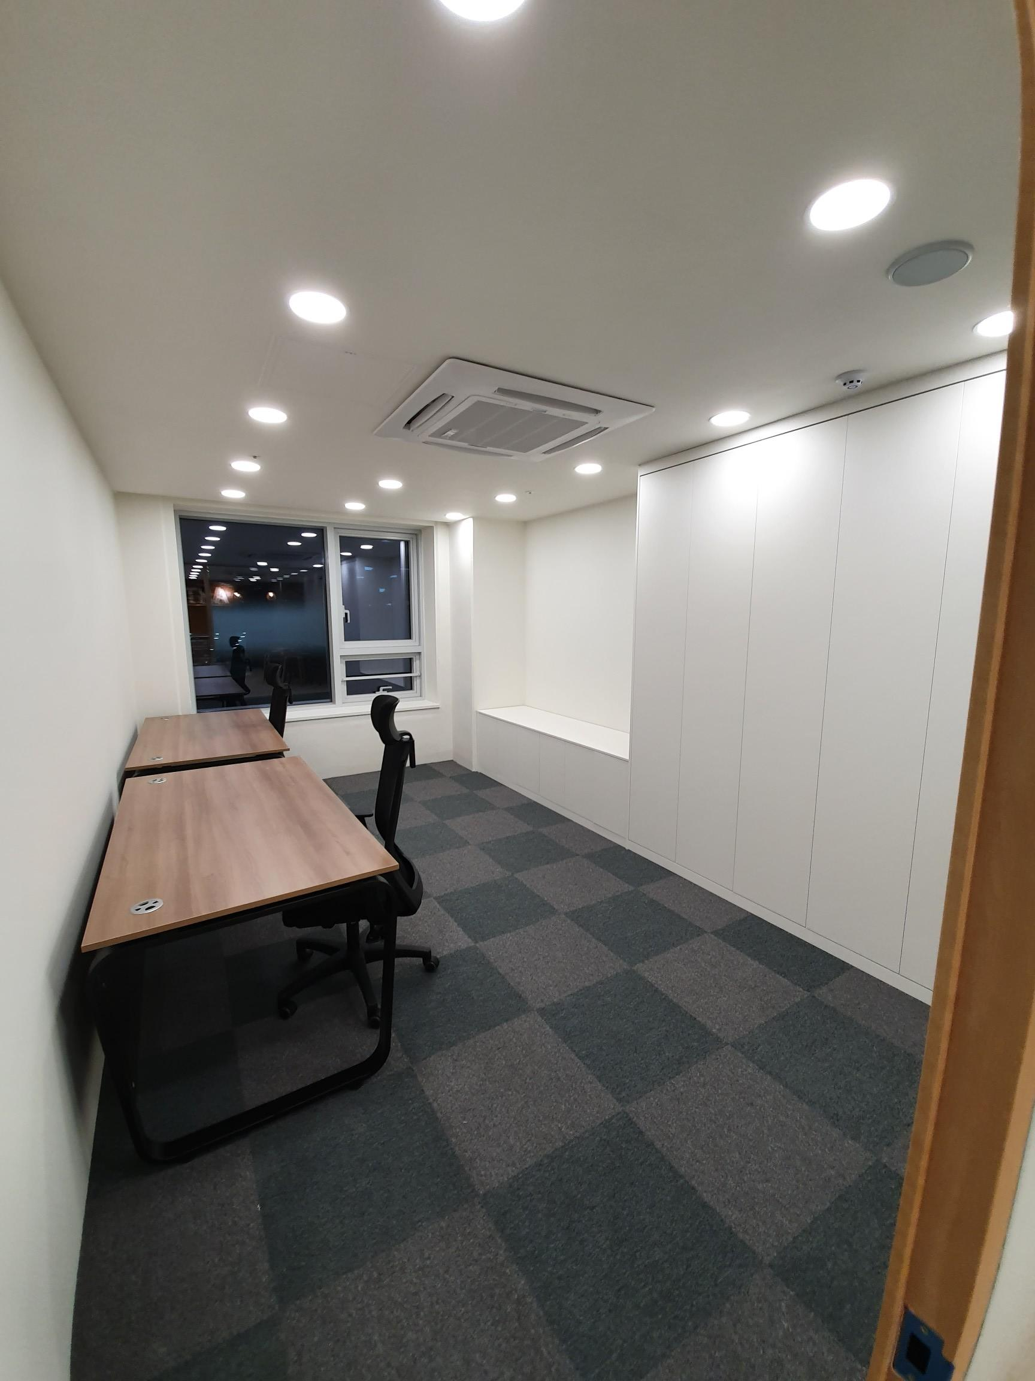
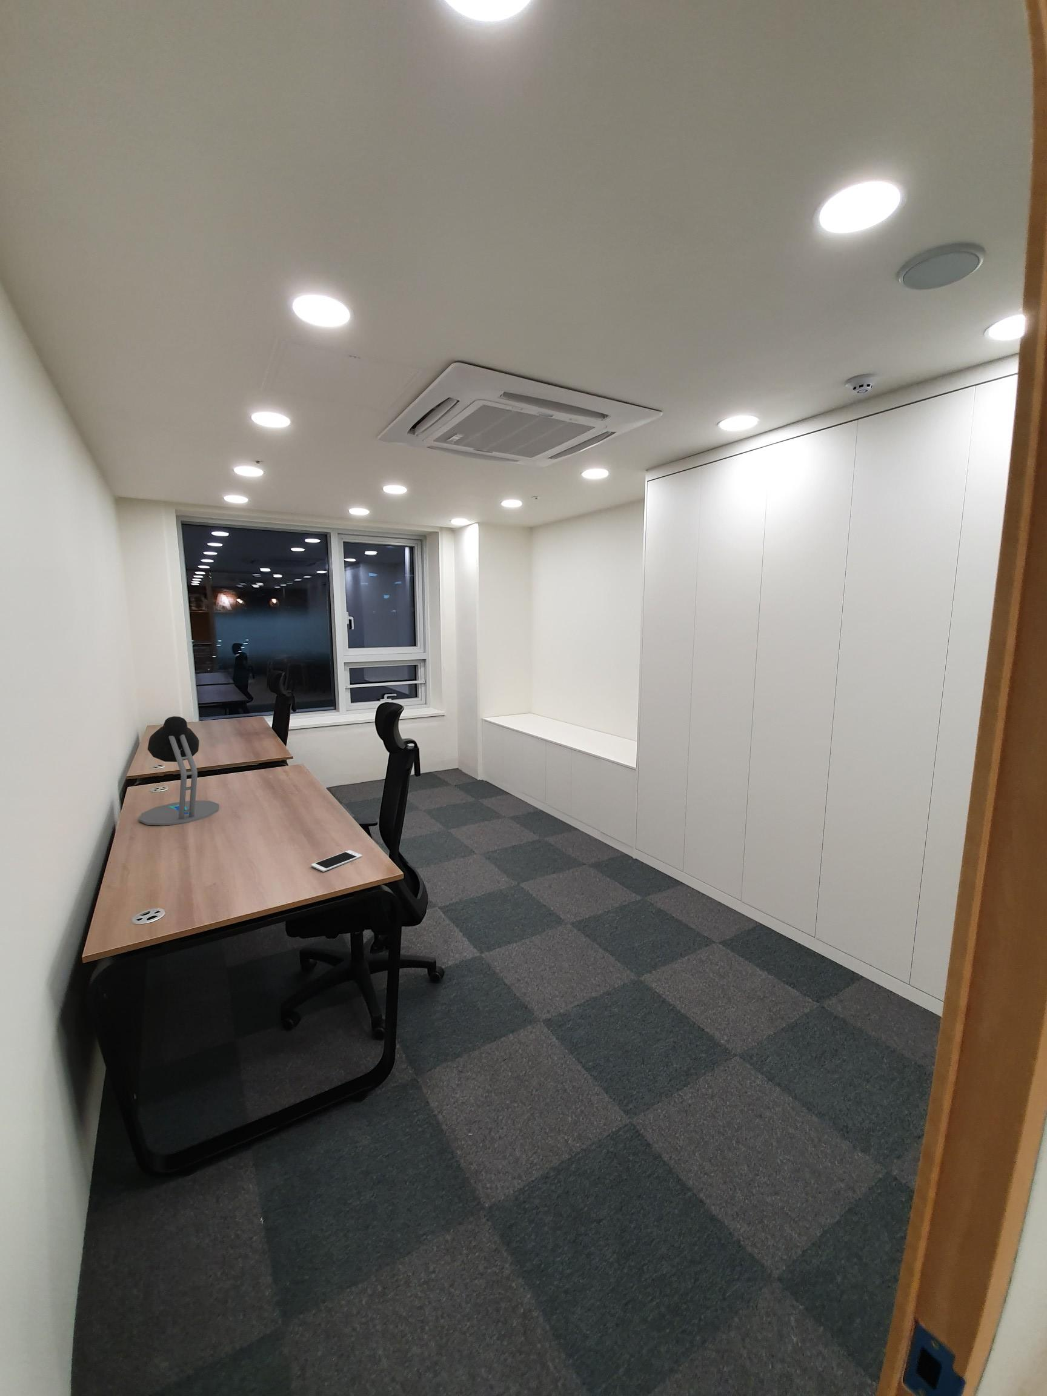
+ desk lamp [139,716,219,826]
+ cell phone [311,850,362,873]
